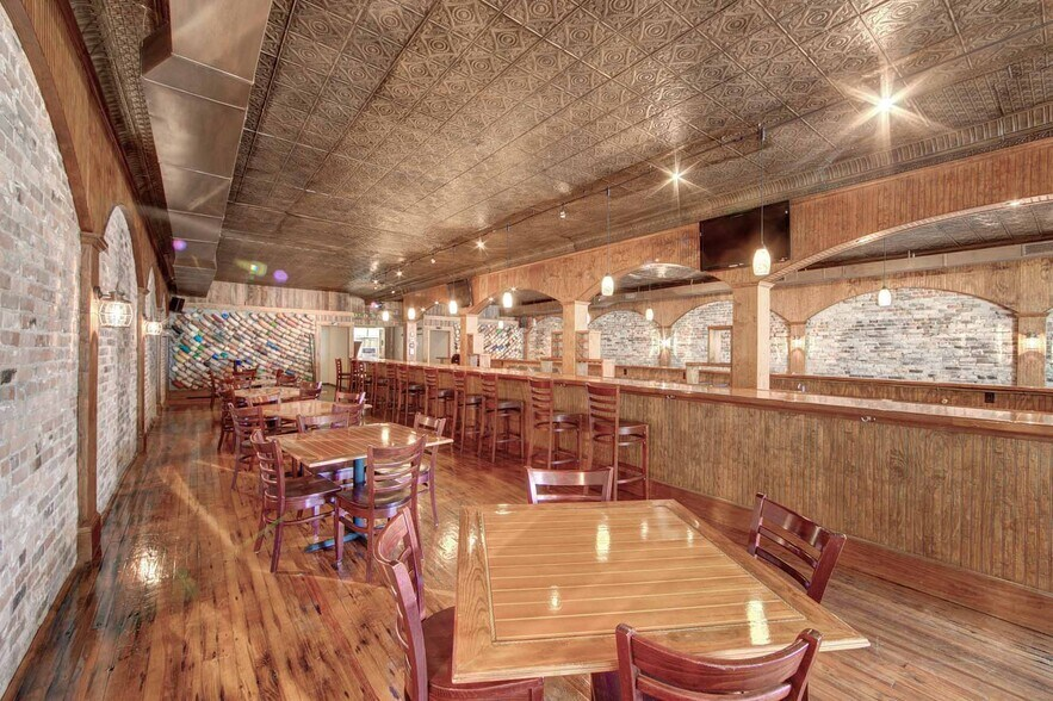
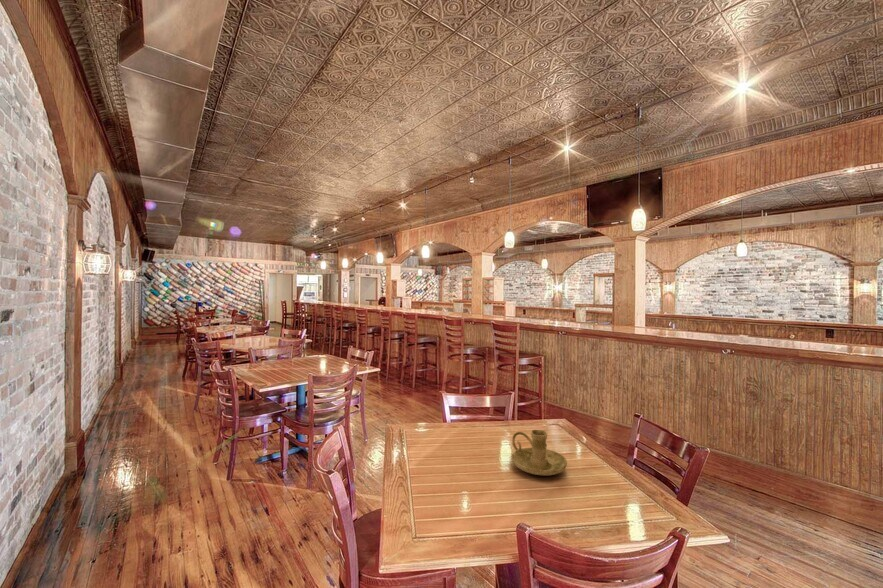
+ candle holder [511,429,568,476]
